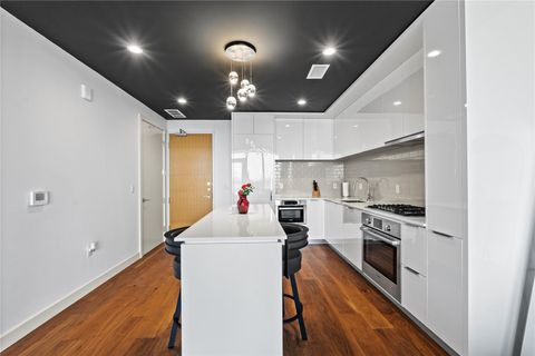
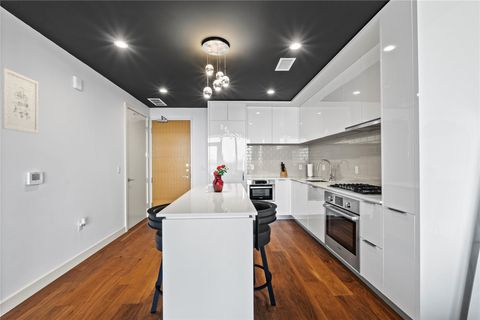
+ wall art [1,67,39,134]
